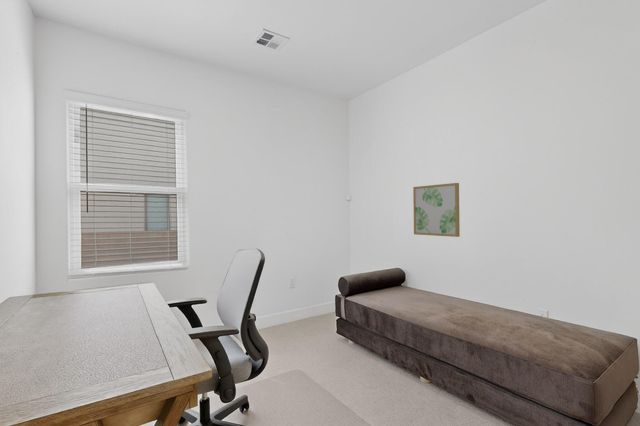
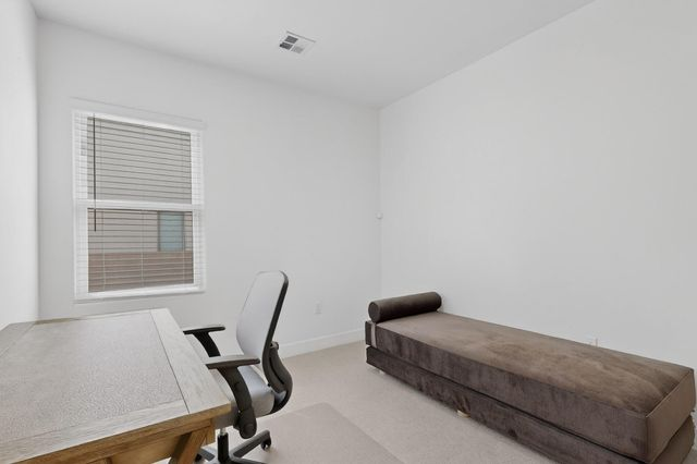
- wall art [412,182,461,238]
